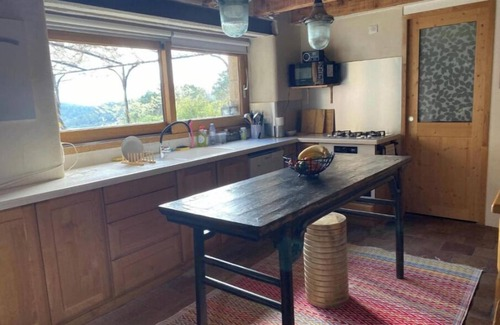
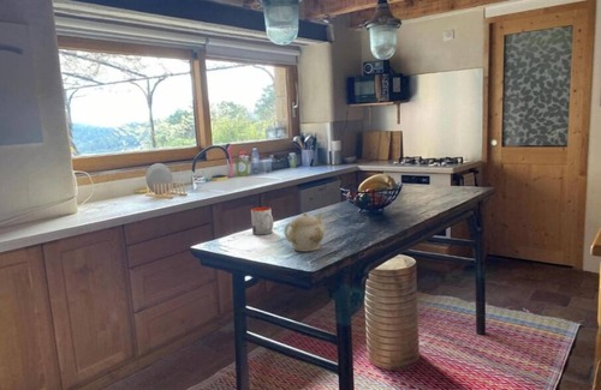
+ teapot [284,211,327,252]
+ mug [250,206,274,236]
